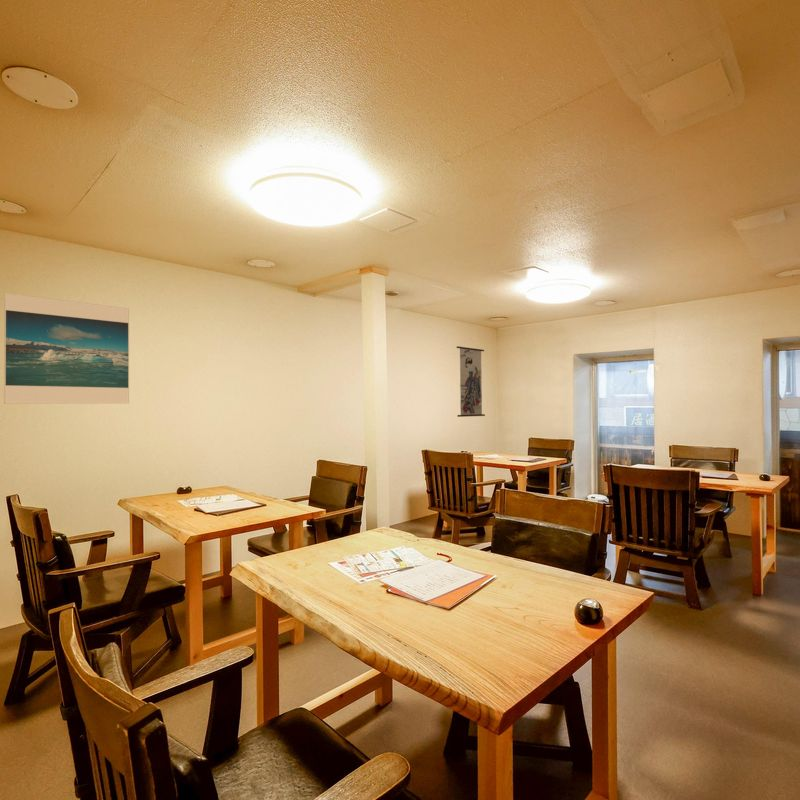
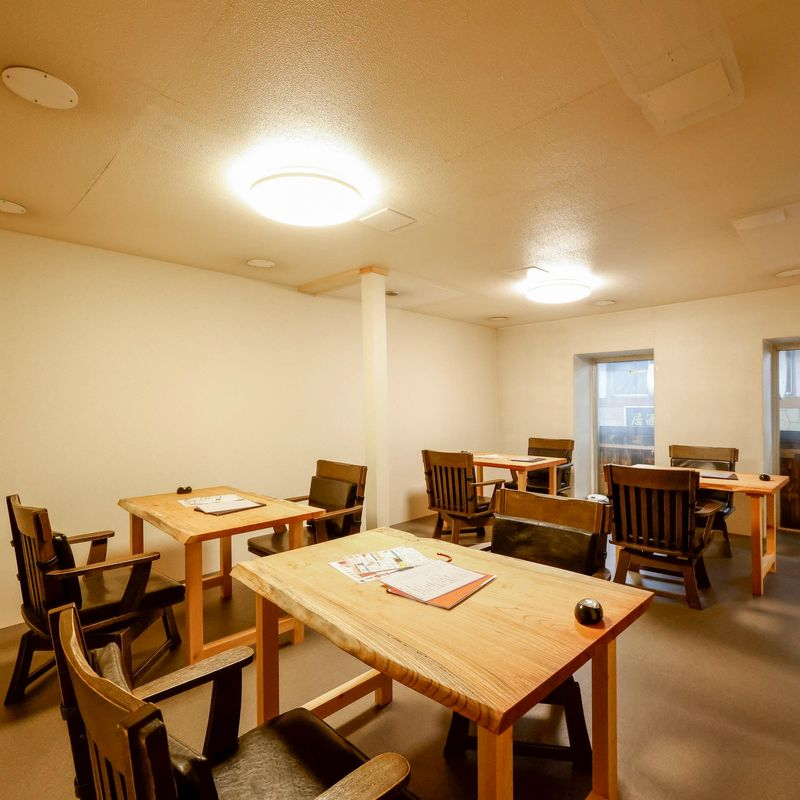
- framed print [3,292,130,405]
- wall scroll [456,338,486,418]
